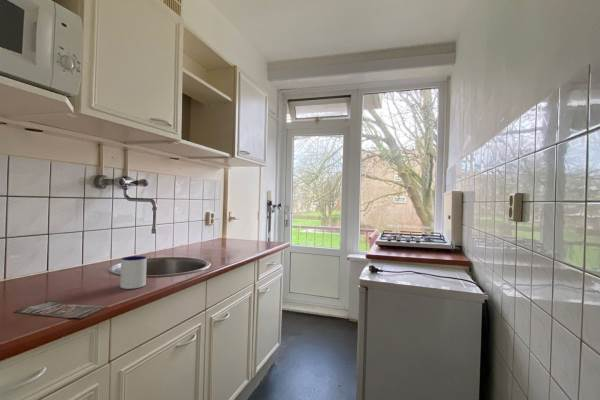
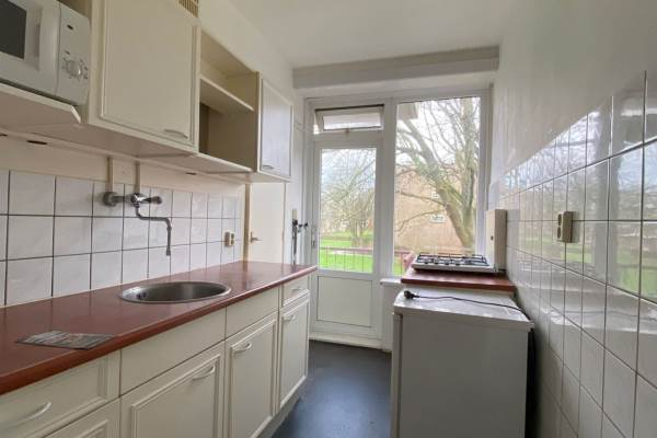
- mug [119,255,148,290]
